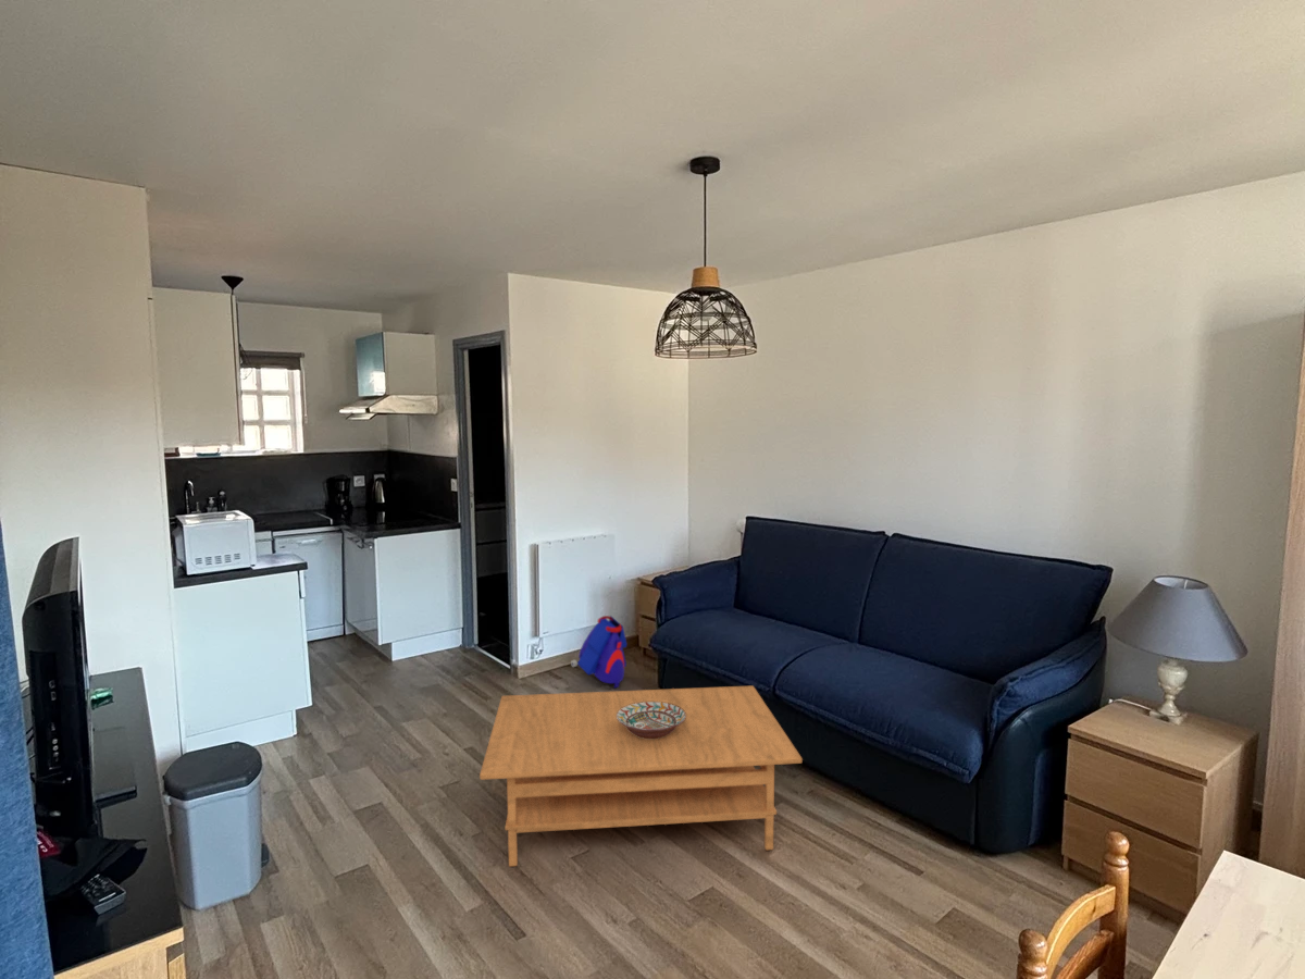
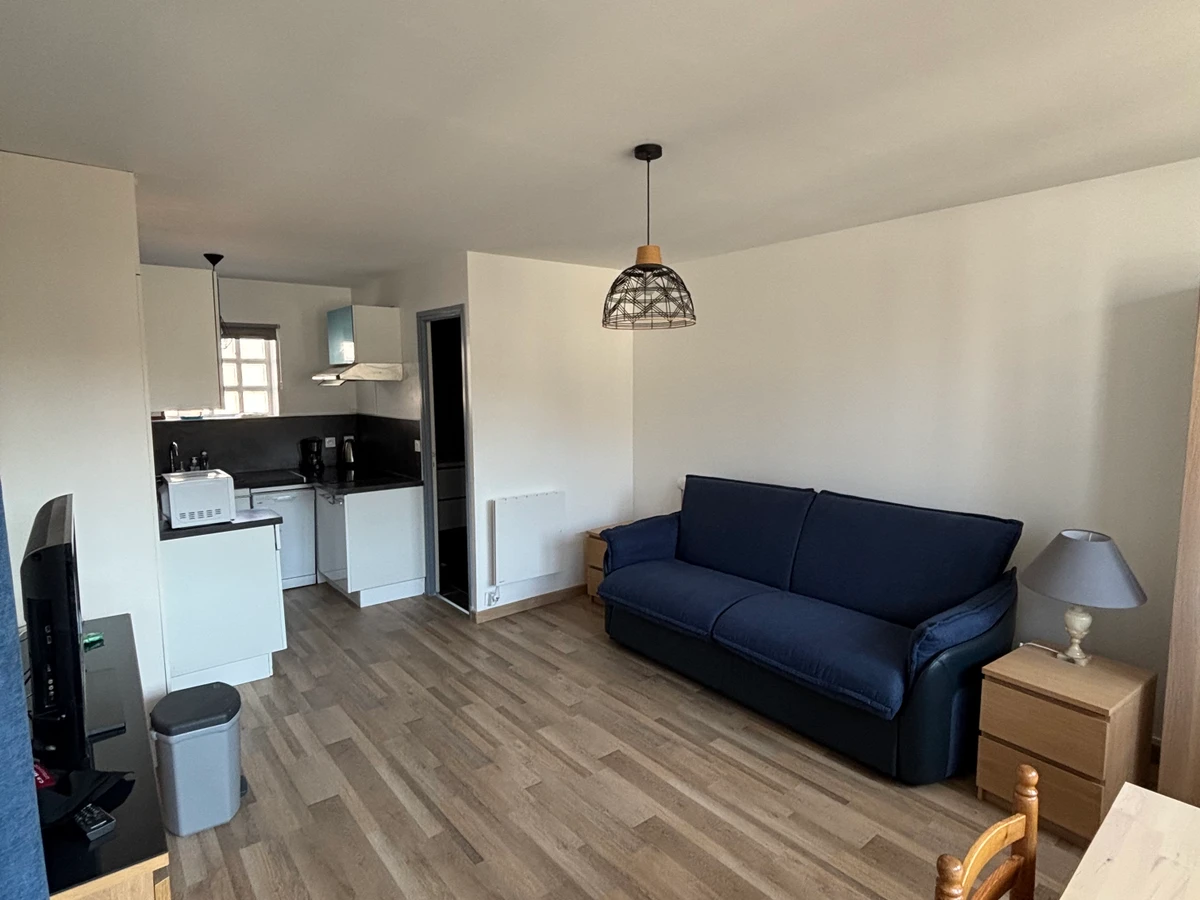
- decorative bowl [617,702,686,739]
- coffee table [478,685,804,868]
- backpack [570,615,627,689]
